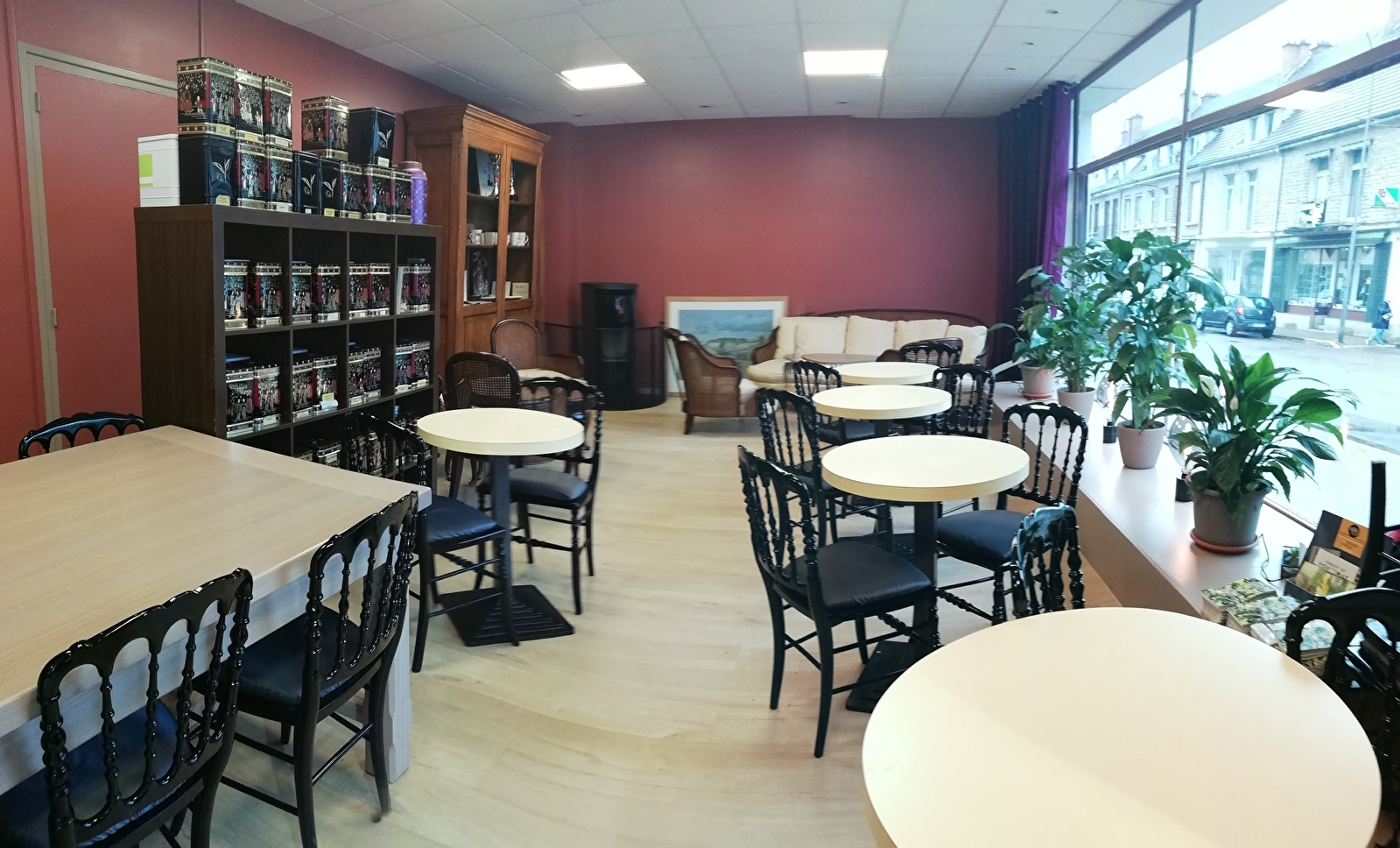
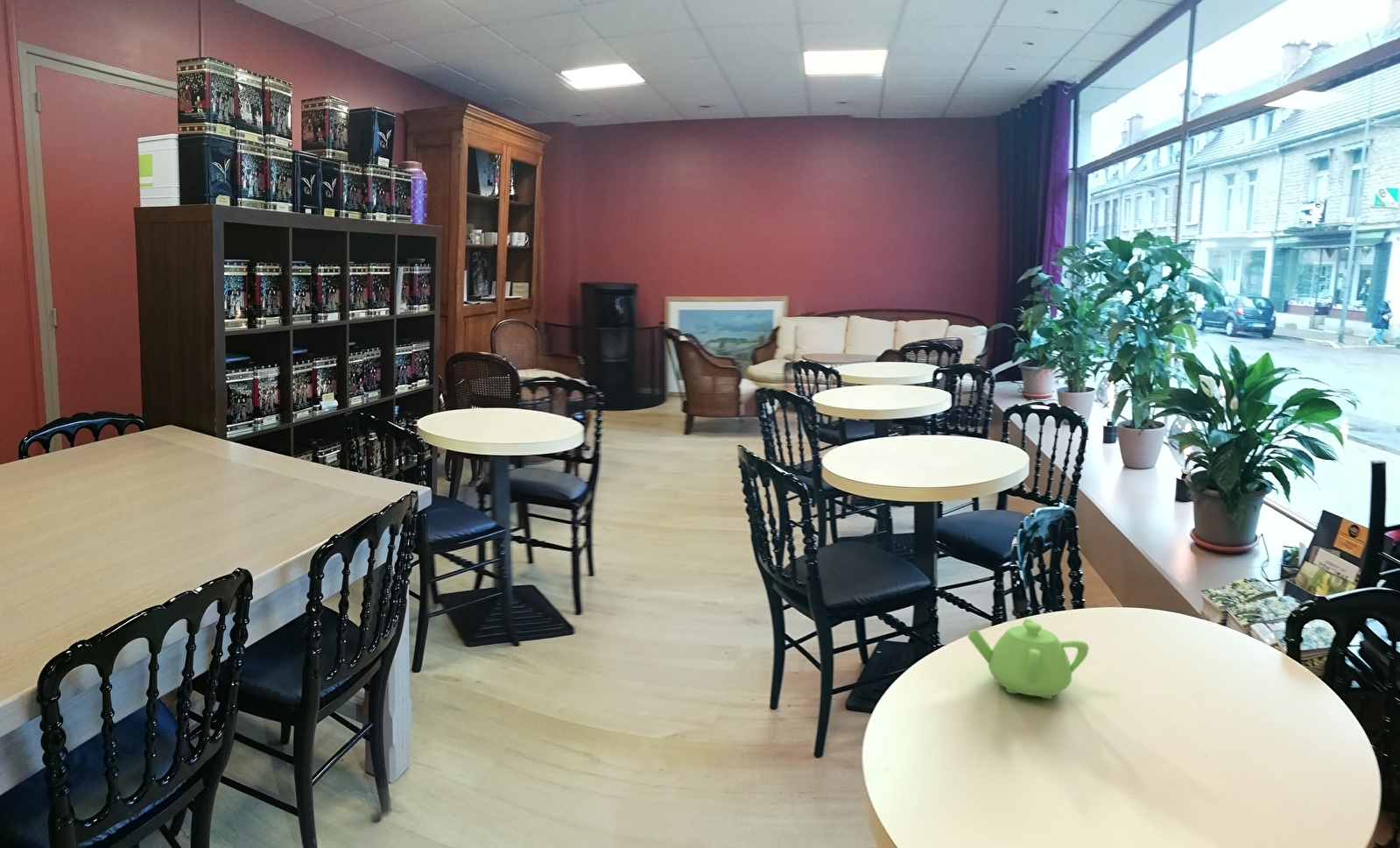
+ teapot [967,618,1090,700]
